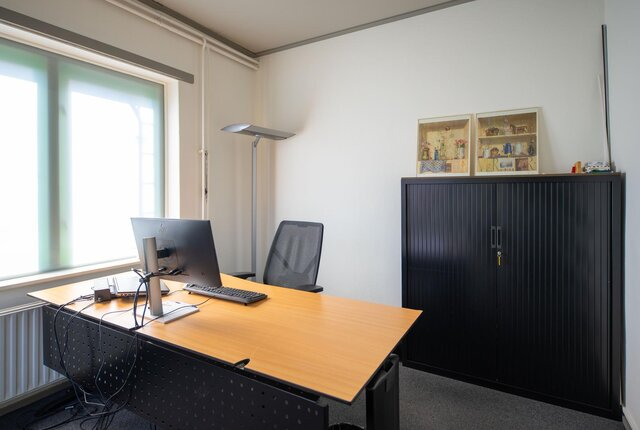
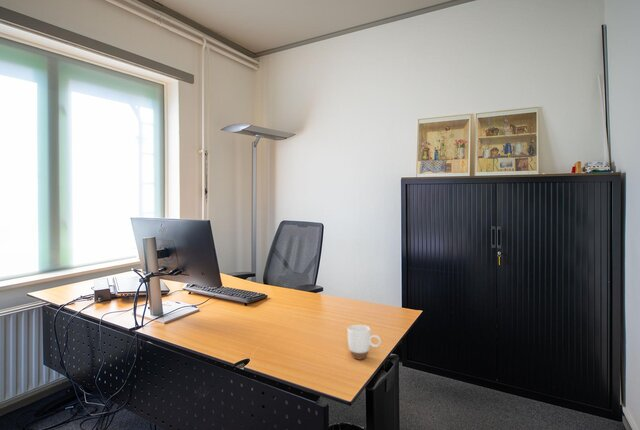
+ mug [347,324,382,361]
